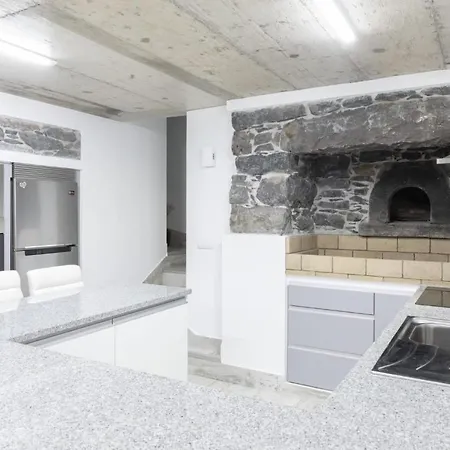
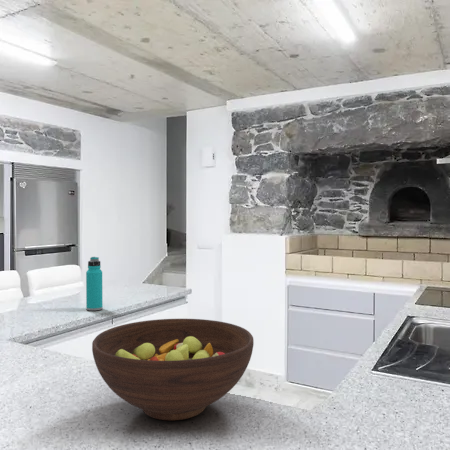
+ fruit bowl [91,318,255,421]
+ water bottle [85,256,103,312]
